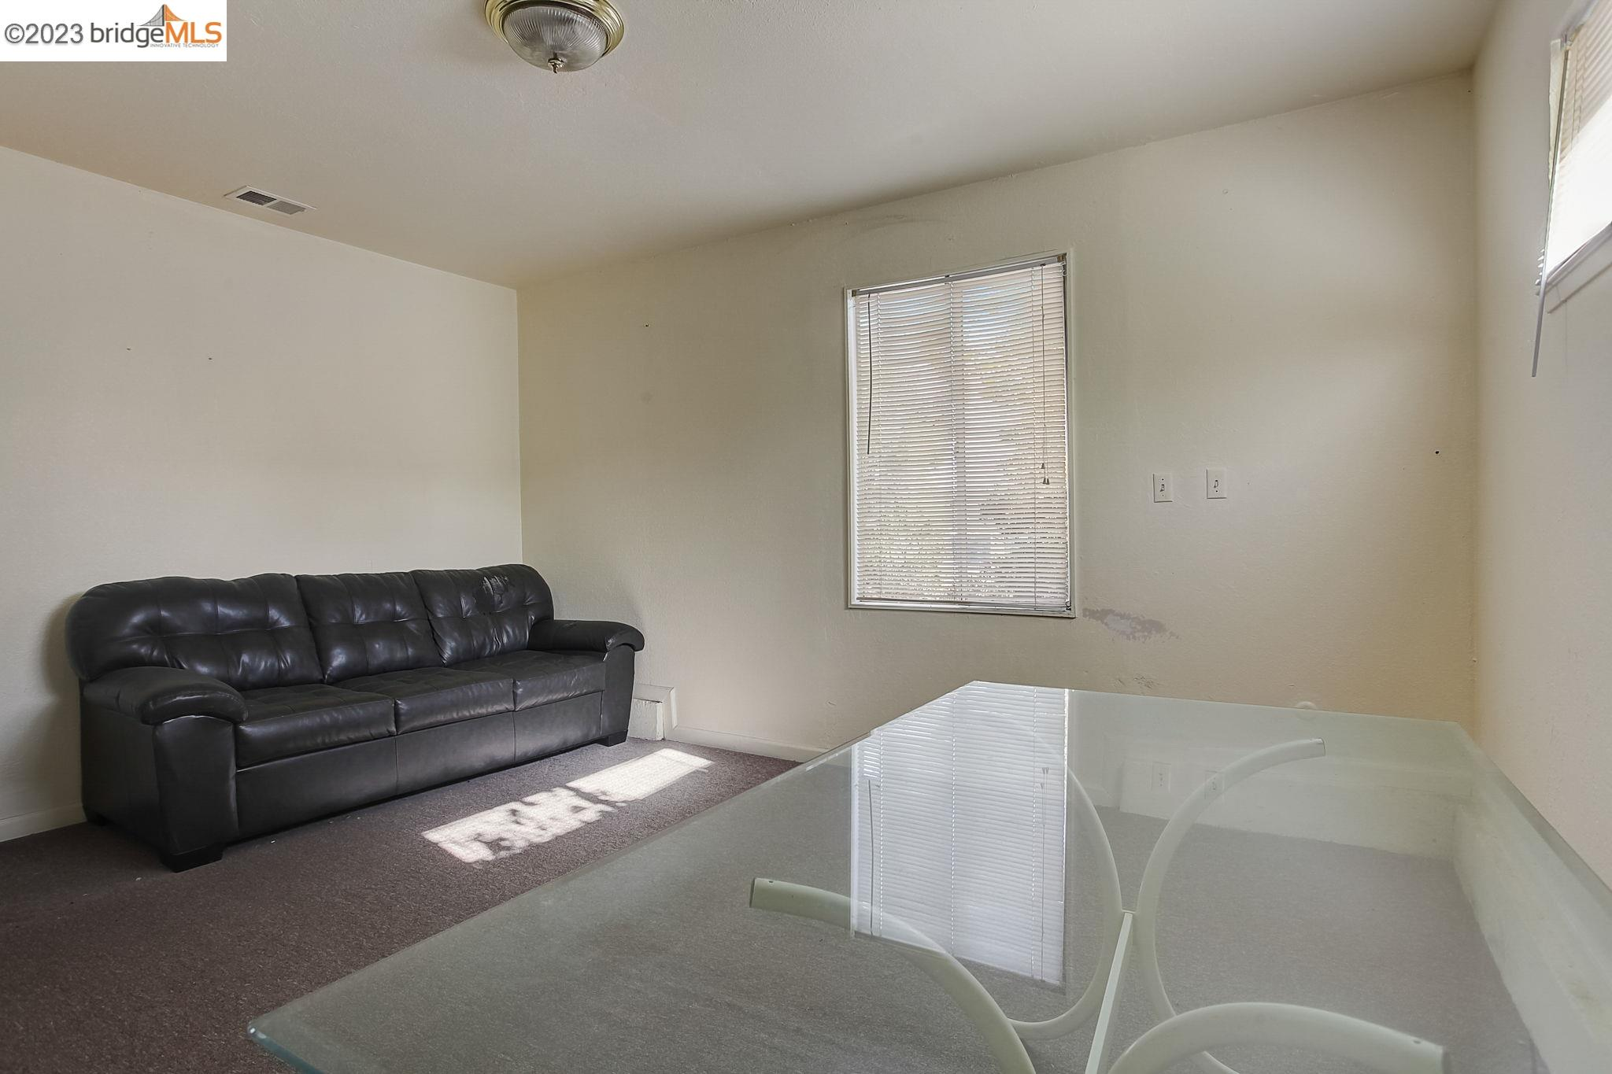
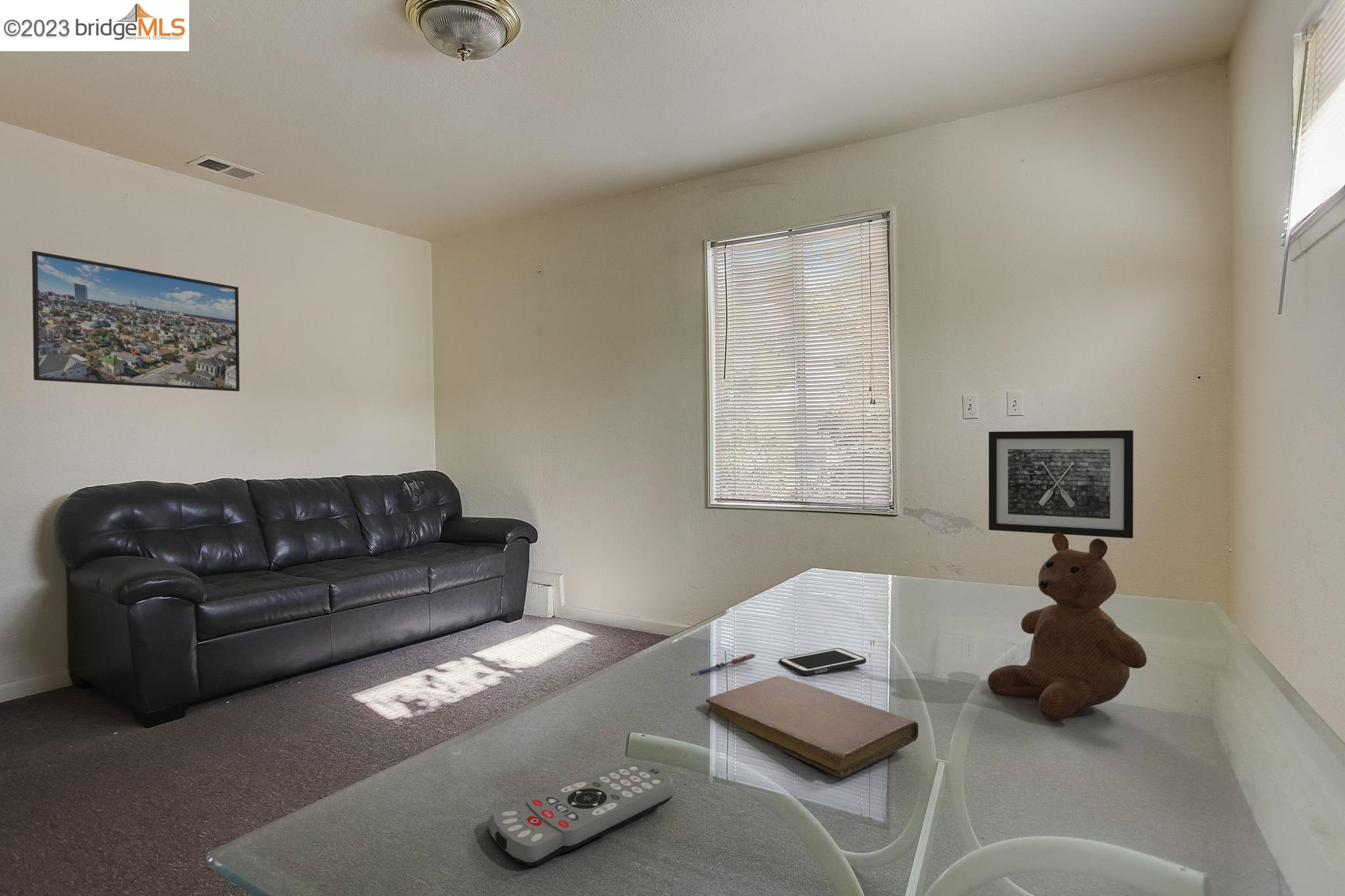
+ pen [690,653,757,675]
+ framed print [32,250,240,392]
+ notebook [705,675,919,778]
+ teddy bear [987,532,1147,720]
+ cell phone [778,647,867,676]
+ remote control [488,762,675,866]
+ wall art [988,430,1134,539]
